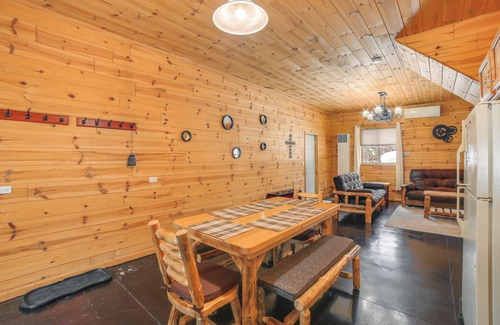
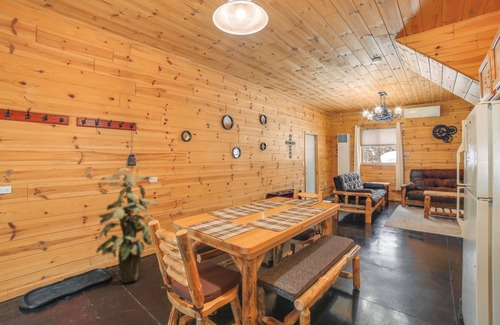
+ indoor plant [95,167,159,284]
